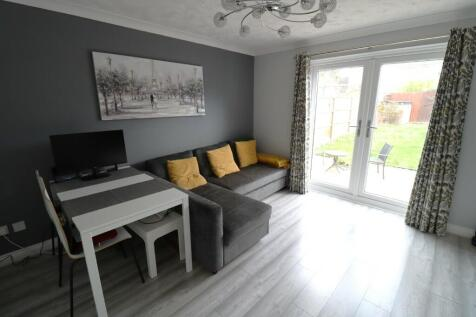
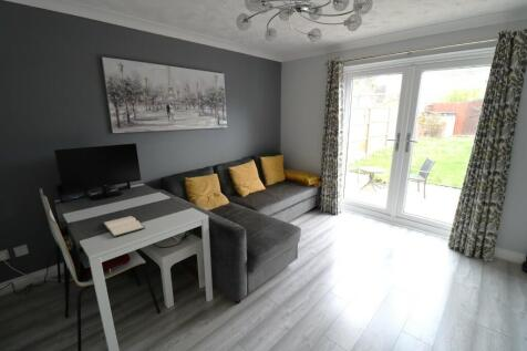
+ hardback book [102,215,145,238]
